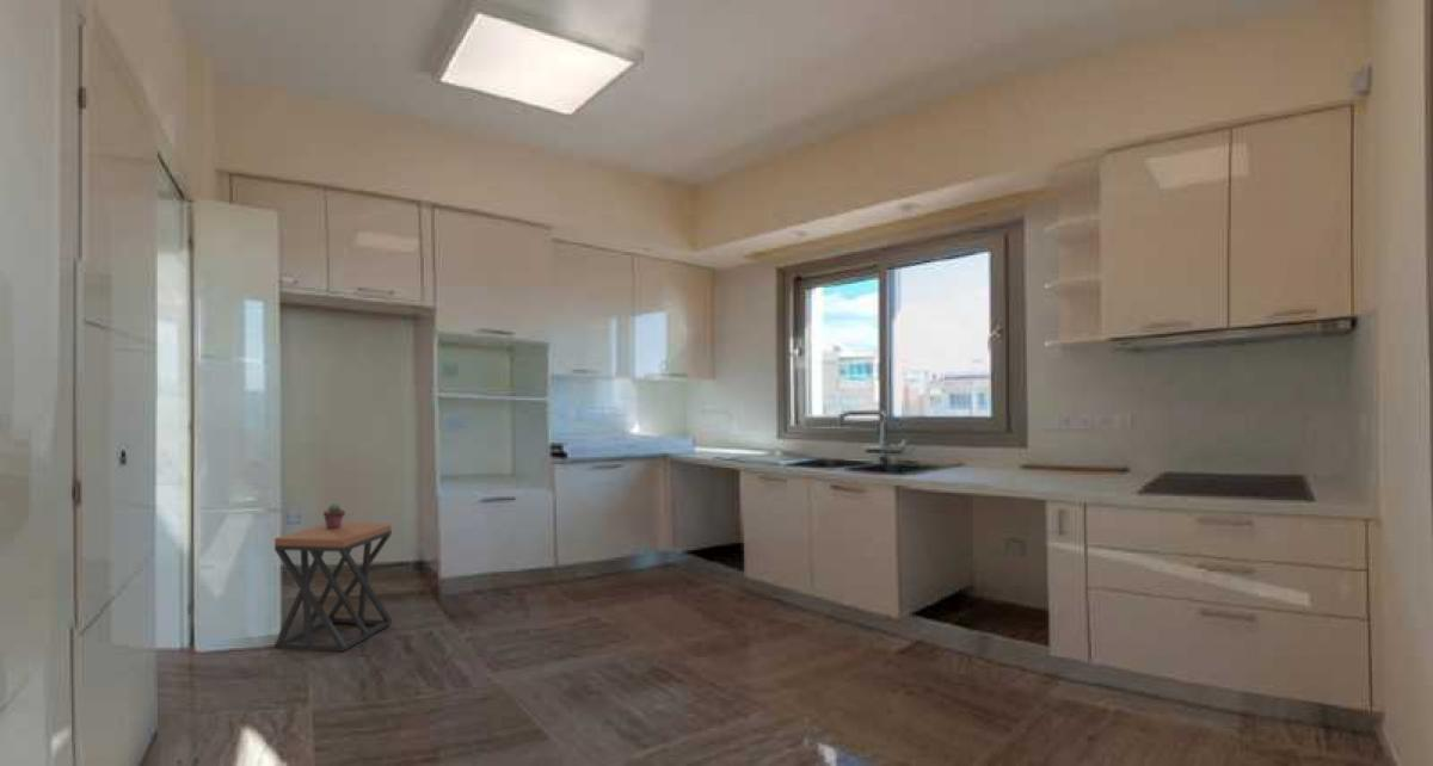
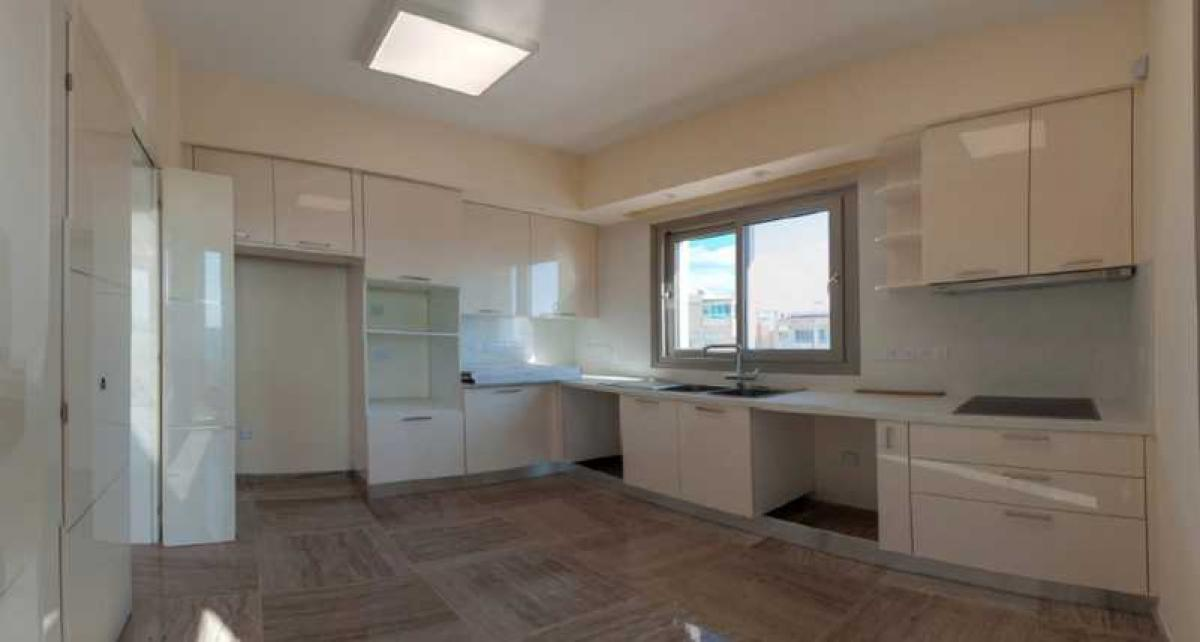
- stool [273,521,393,653]
- potted succulent [322,502,346,530]
